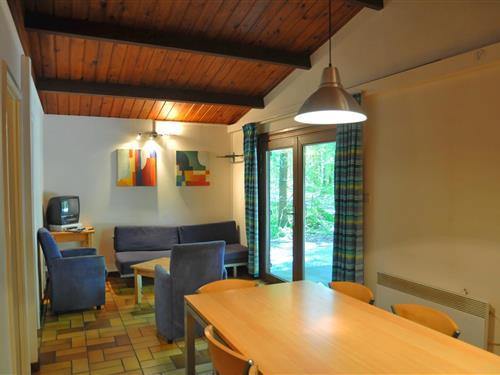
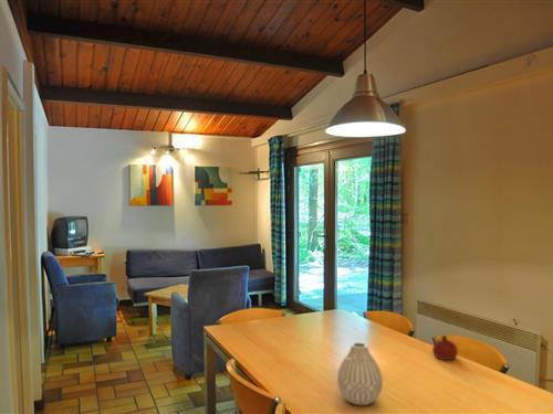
+ vase [336,341,384,406]
+ fruit [431,335,459,361]
